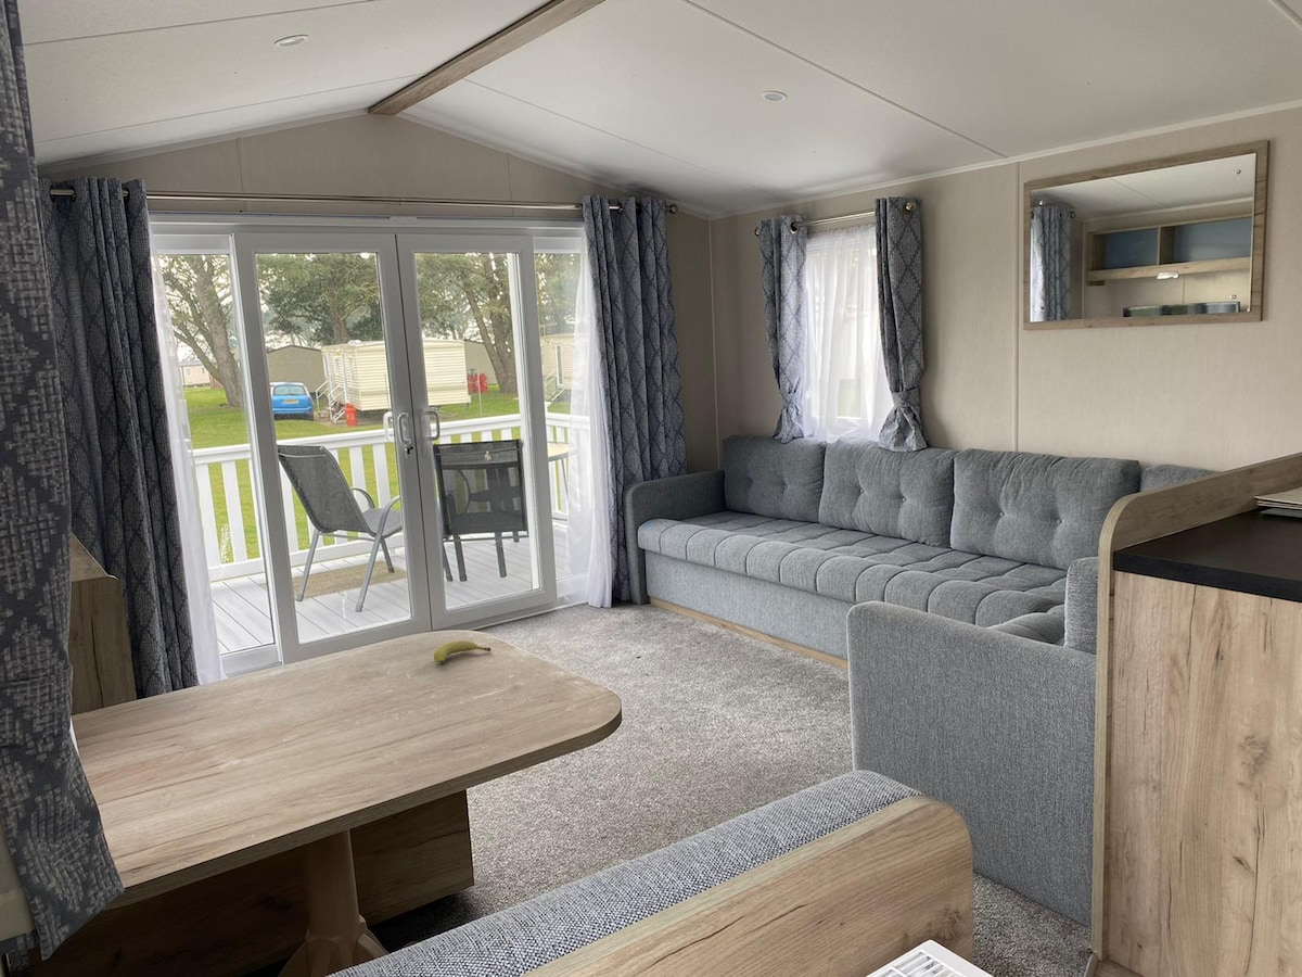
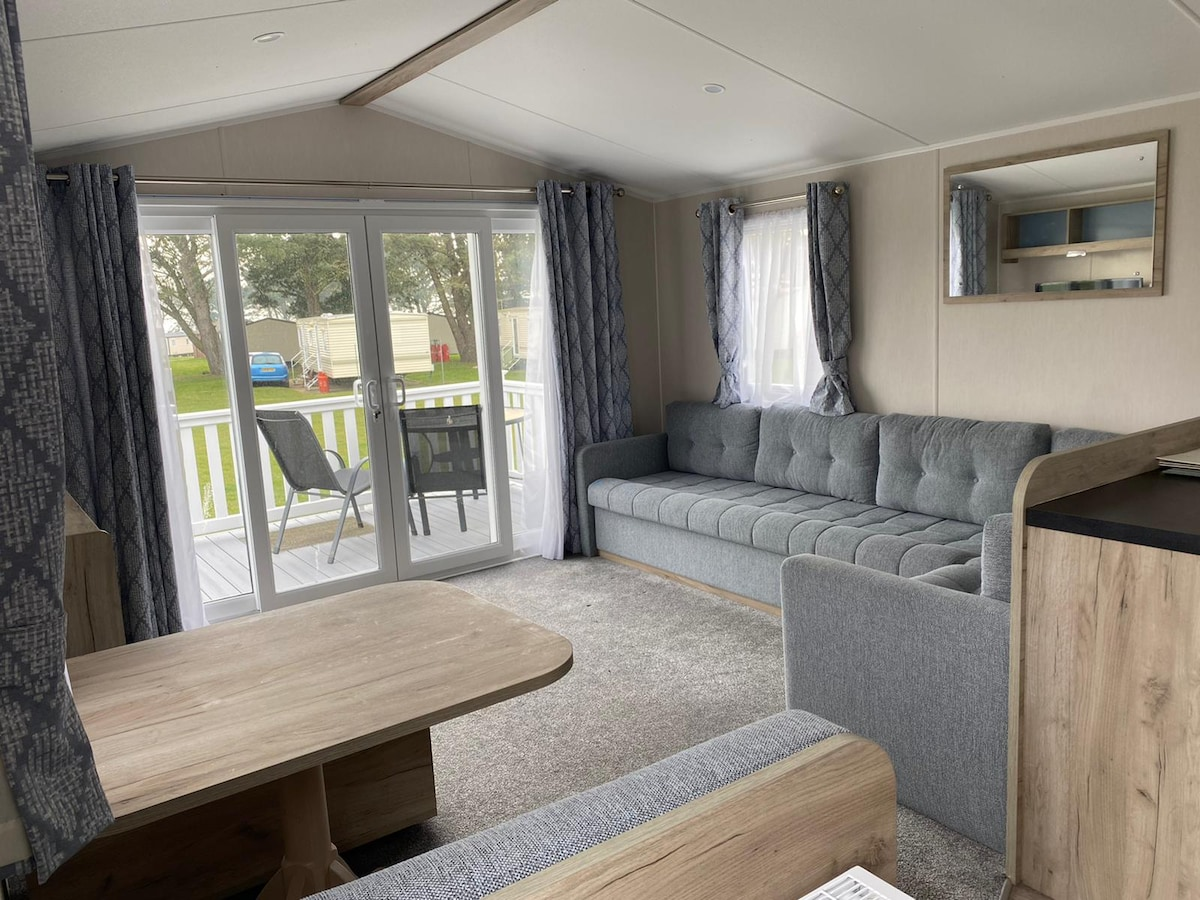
- fruit [433,639,492,664]
